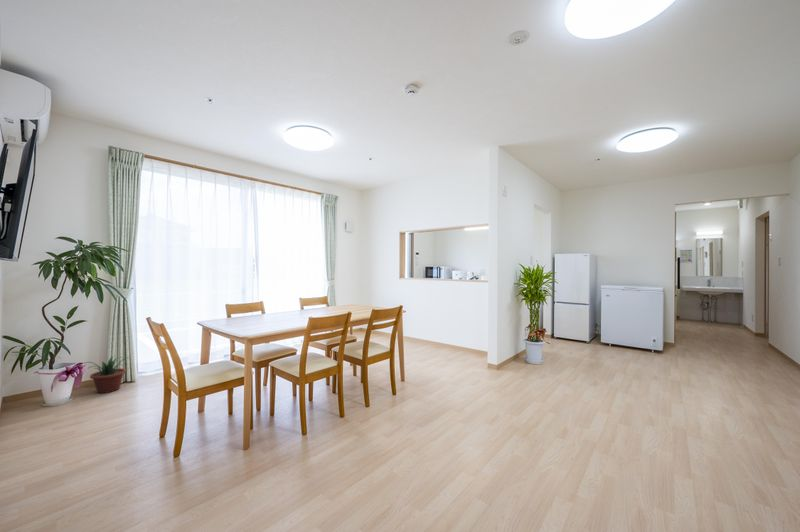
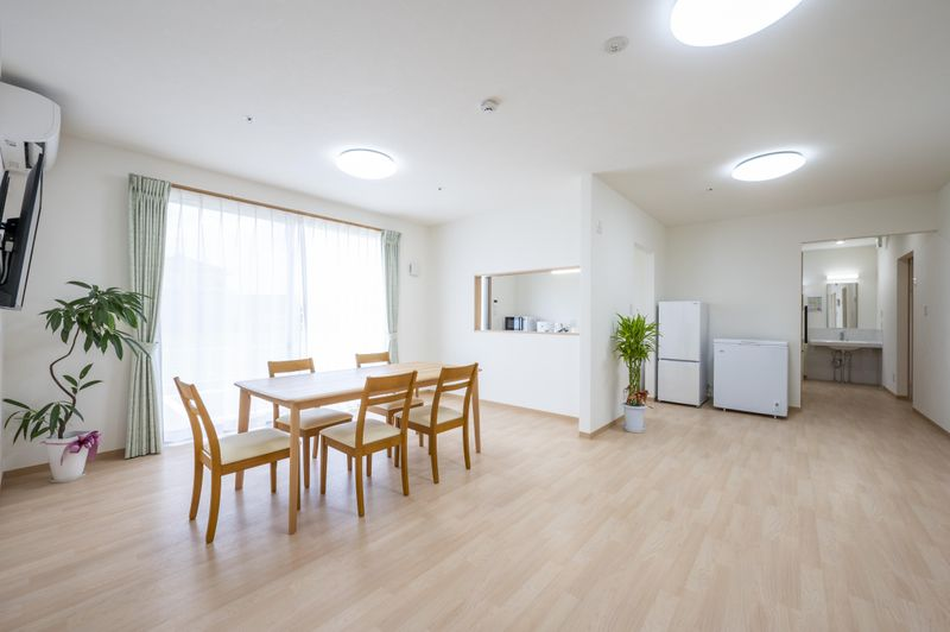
- potted plant [82,355,129,394]
